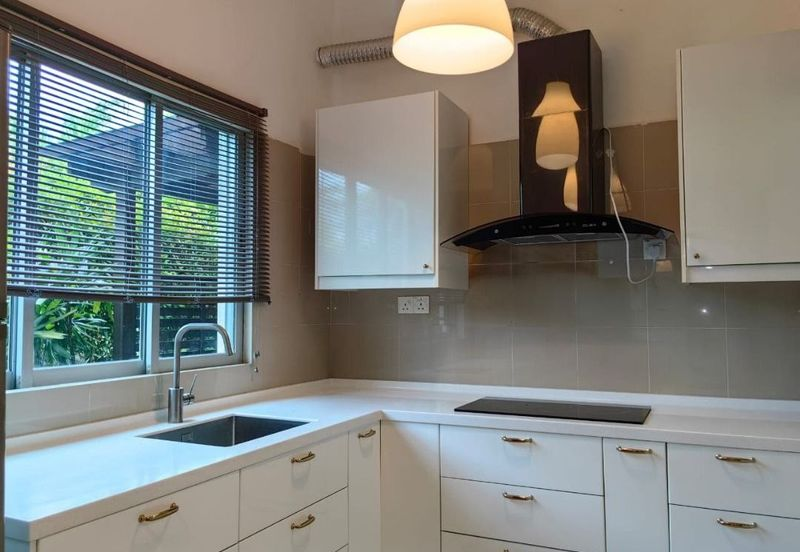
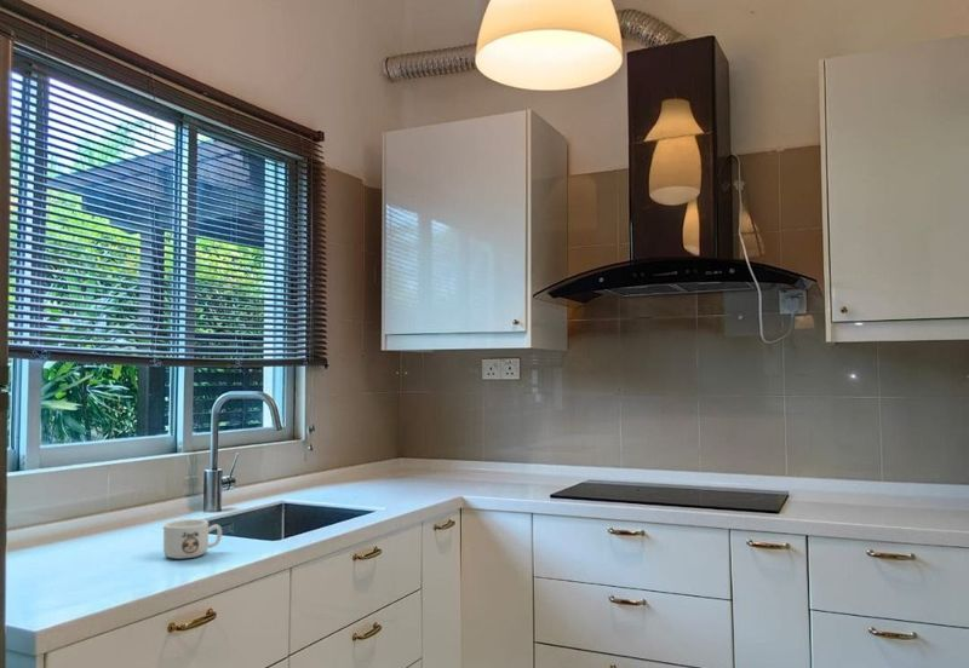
+ mug [162,518,223,560]
